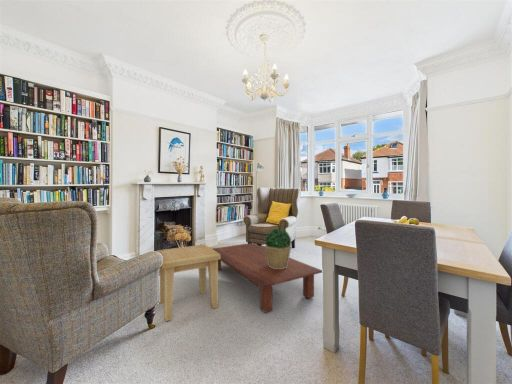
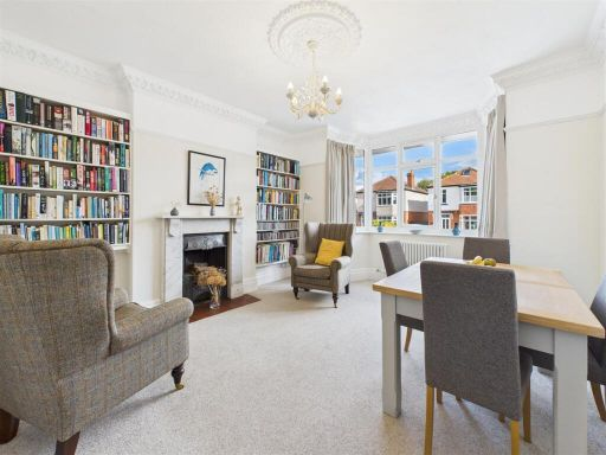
- coffee table [212,242,323,313]
- side table [156,244,220,322]
- potted plant [264,228,292,269]
